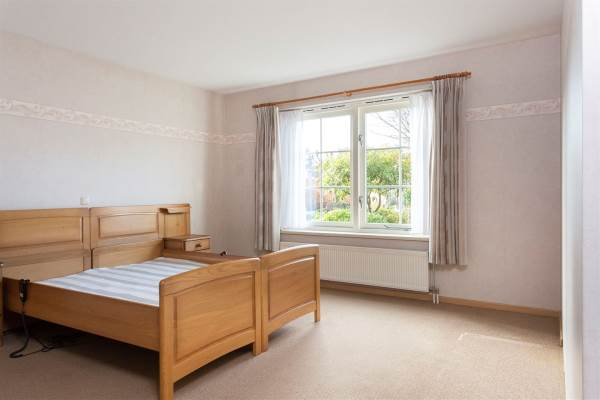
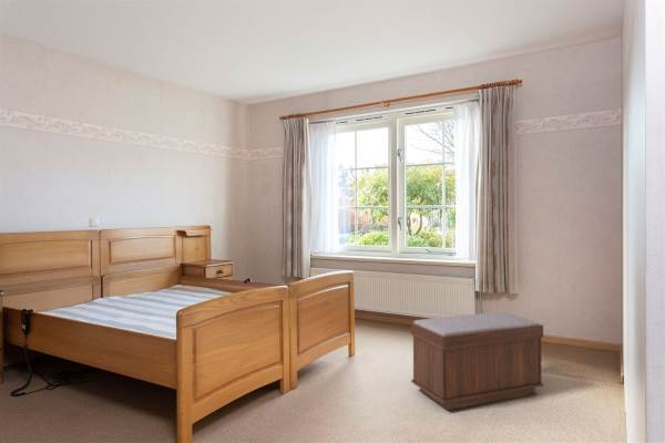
+ bench [410,311,544,411]
